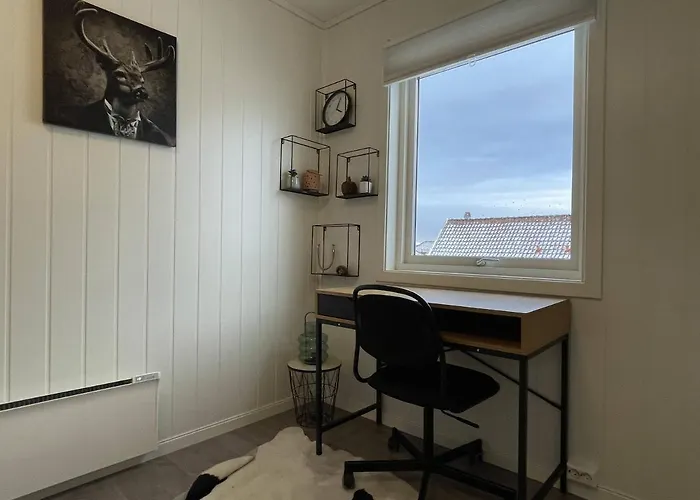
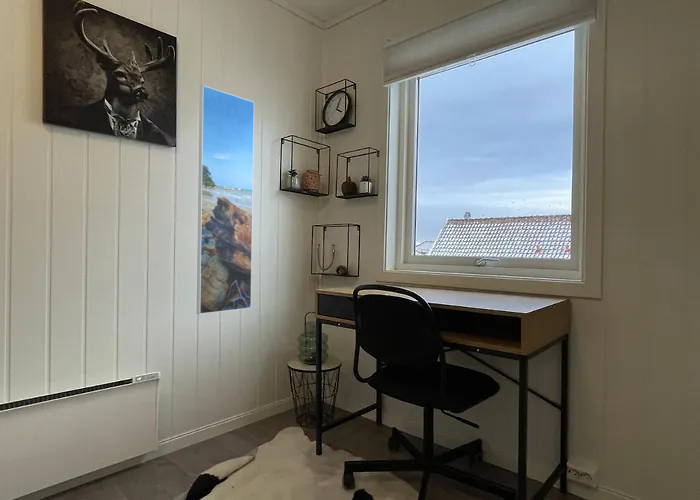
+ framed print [196,84,255,315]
